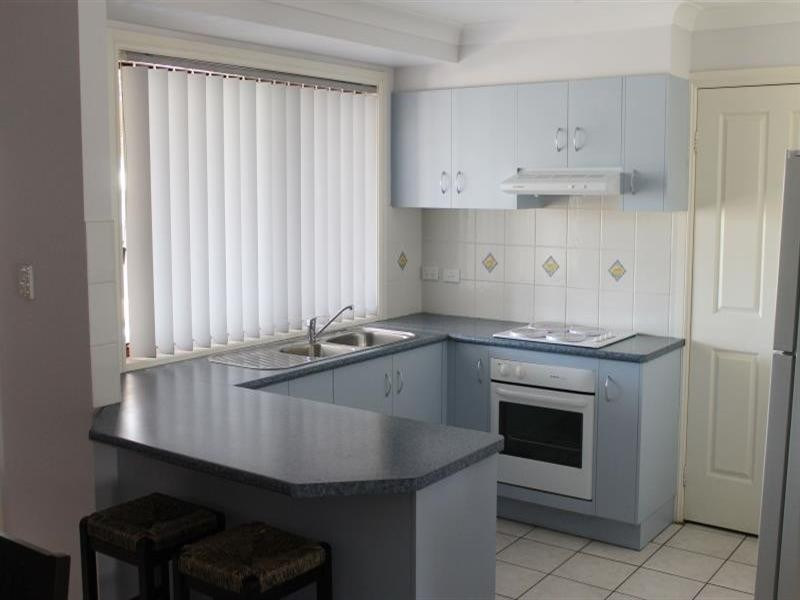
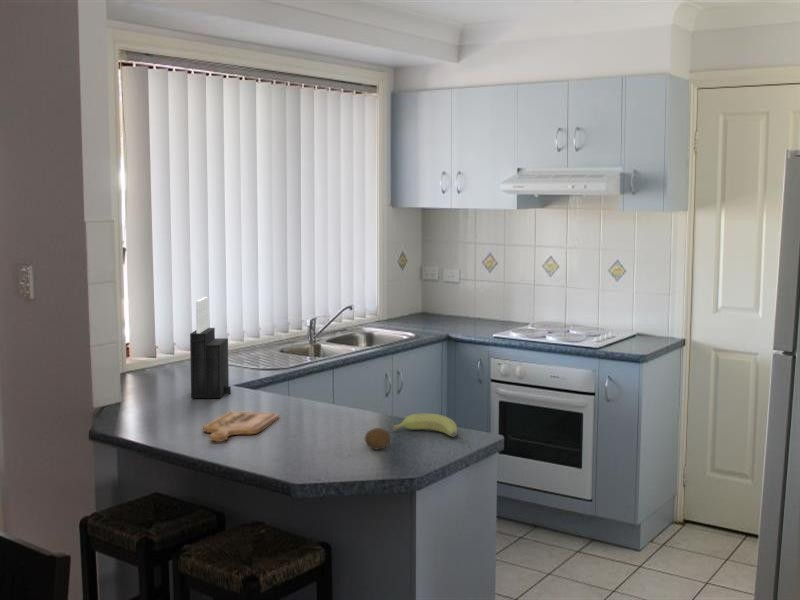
+ banana [391,413,458,438]
+ fruit [364,427,391,451]
+ knife block [189,296,232,399]
+ cutting board [202,410,280,442]
